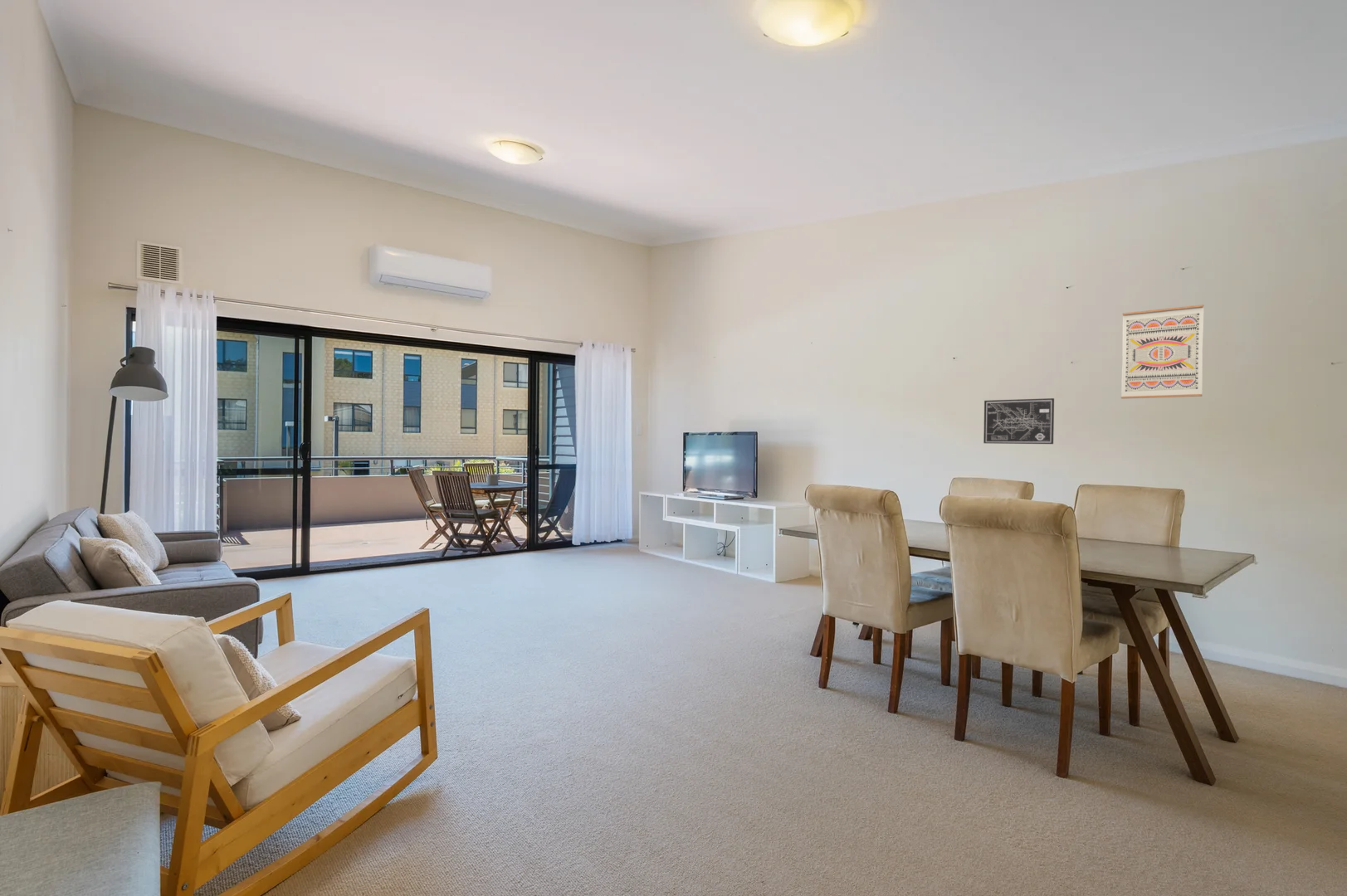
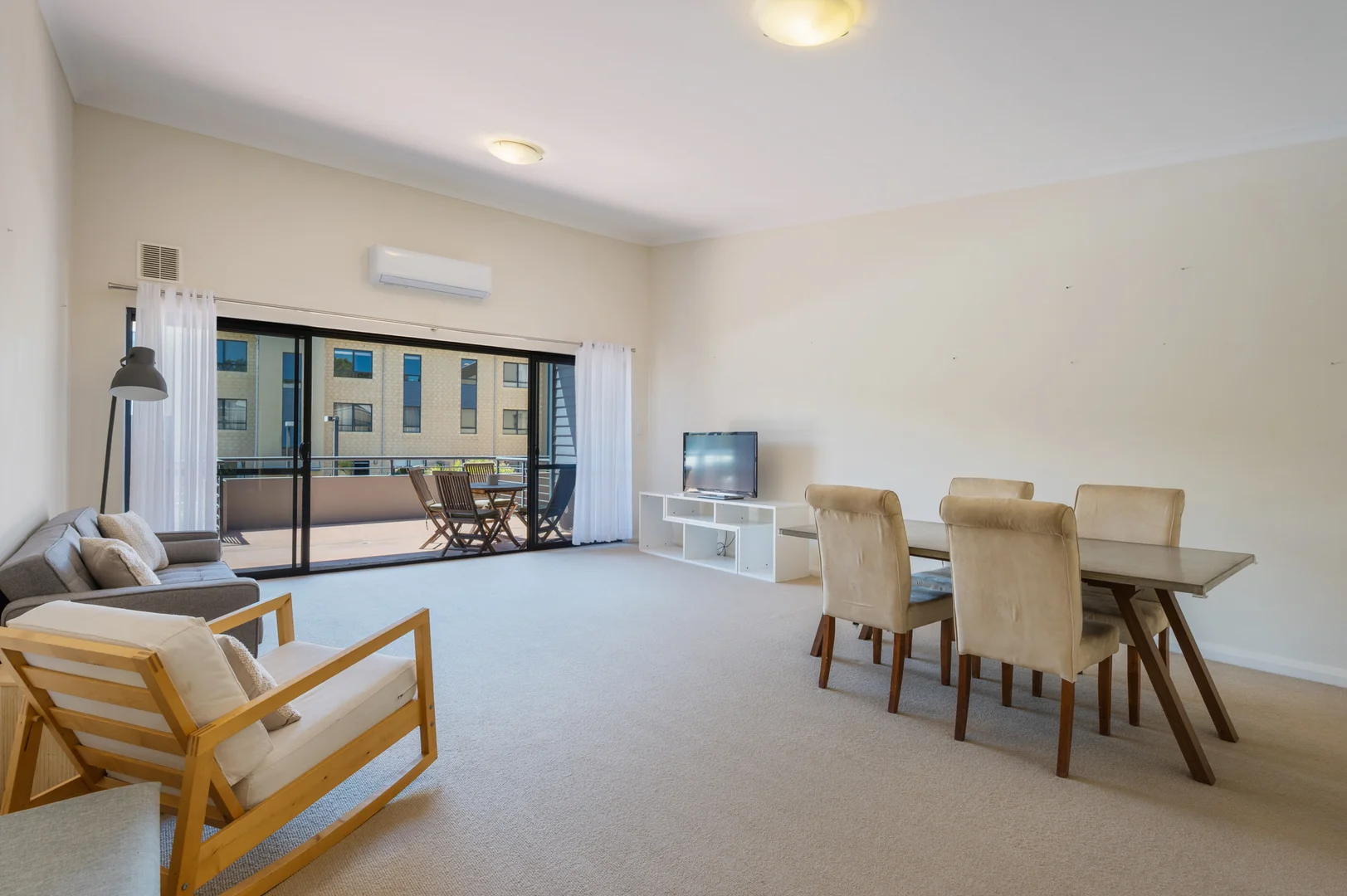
- wall art [1120,304,1205,400]
- wall art [983,397,1055,445]
